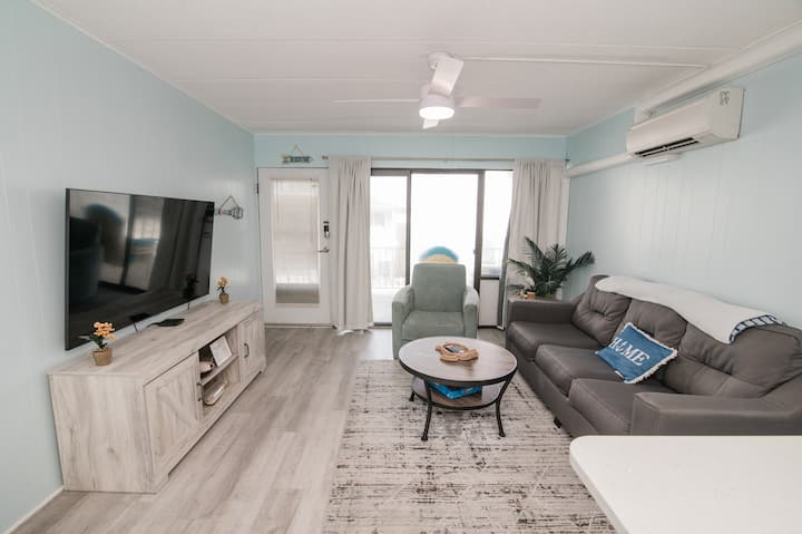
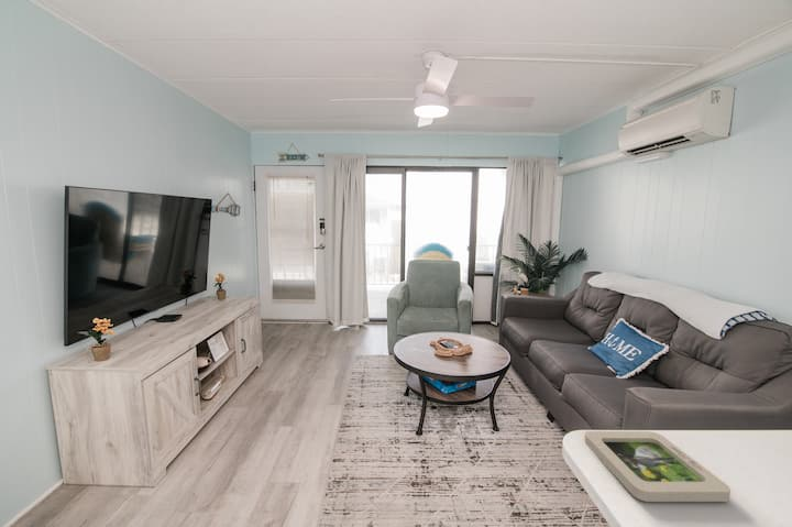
+ picture frame [583,430,732,503]
